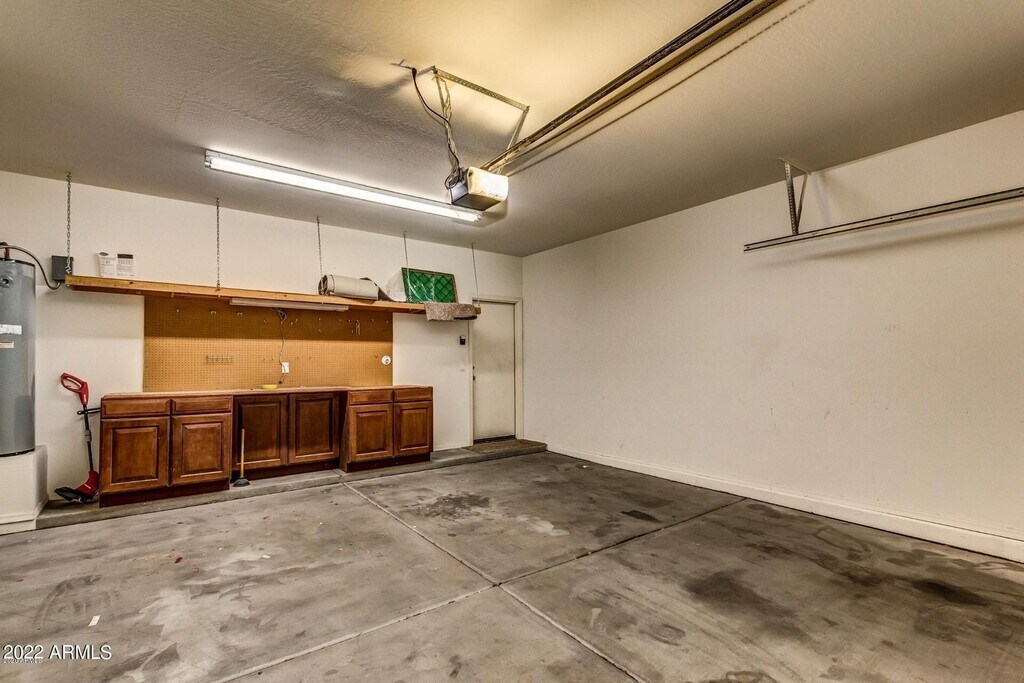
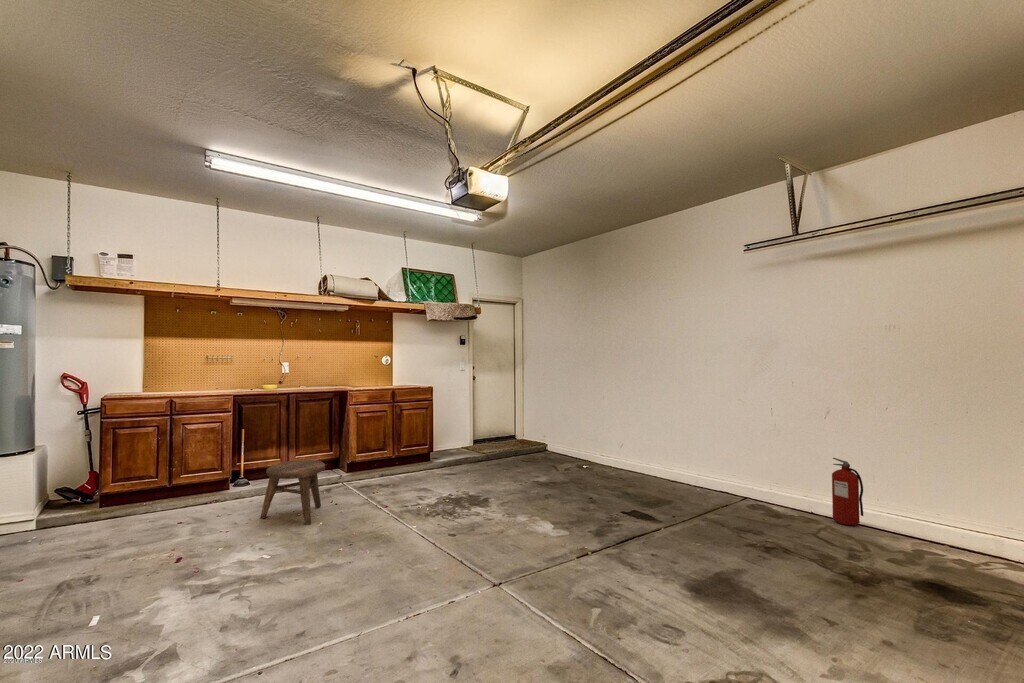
+ stool [259,459,326,526]
+ fire extinguisher [831,457,864,527]
